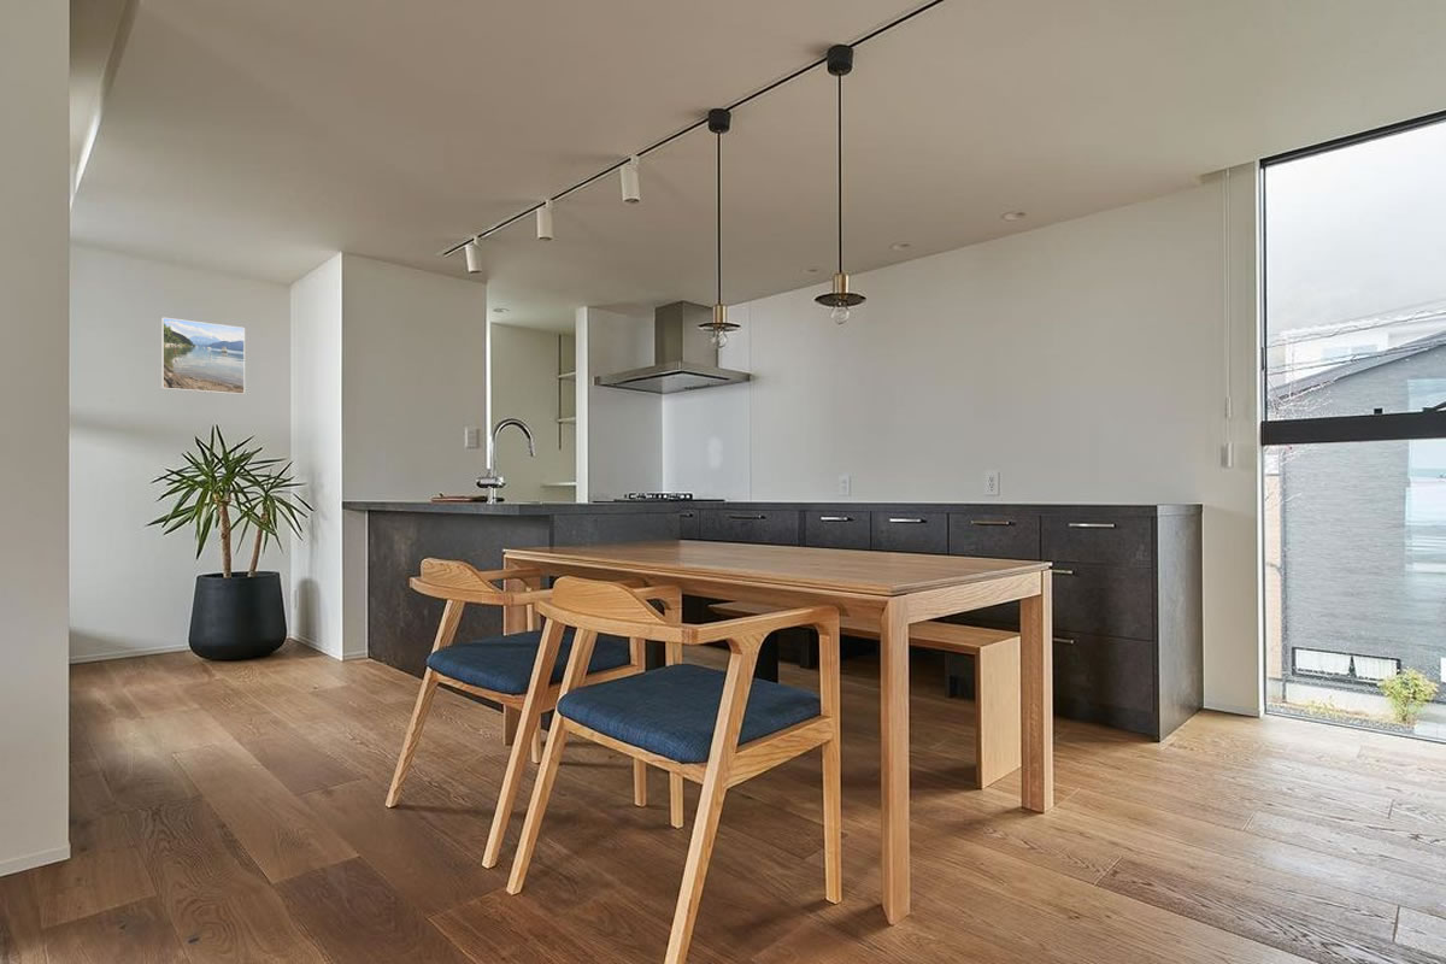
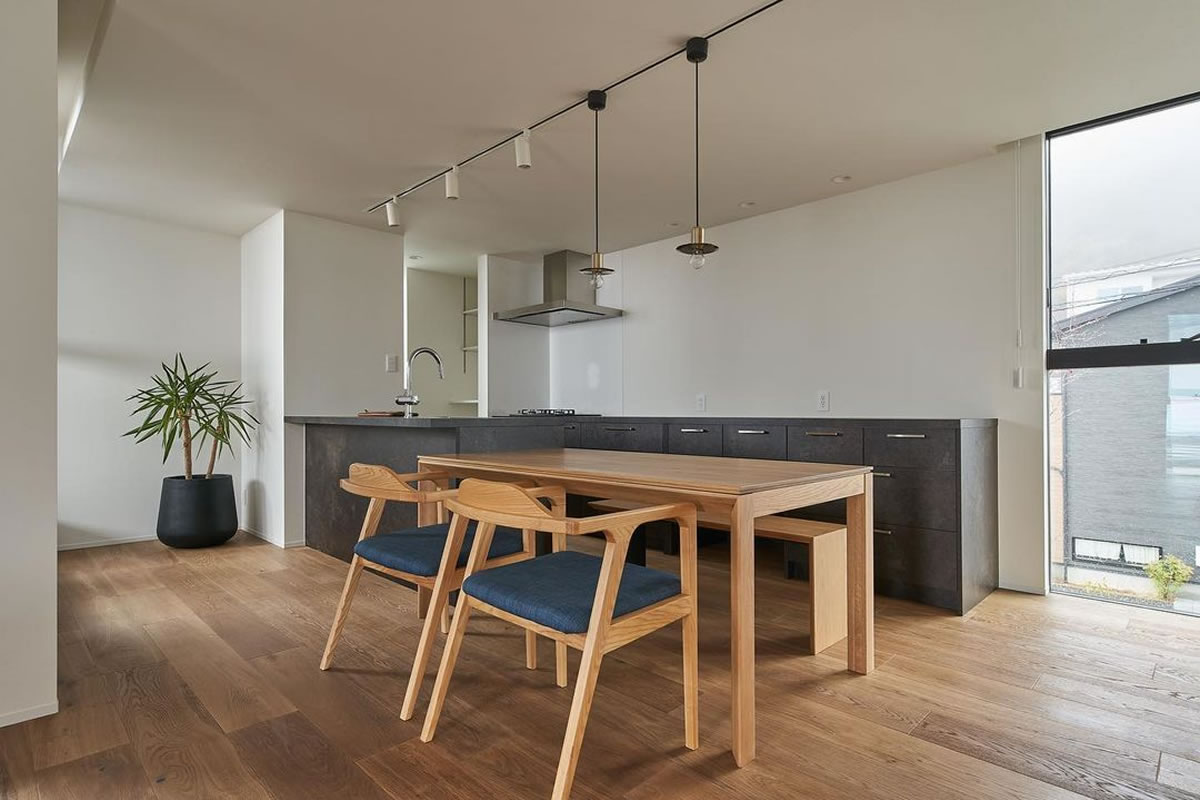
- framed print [160,317,246,395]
